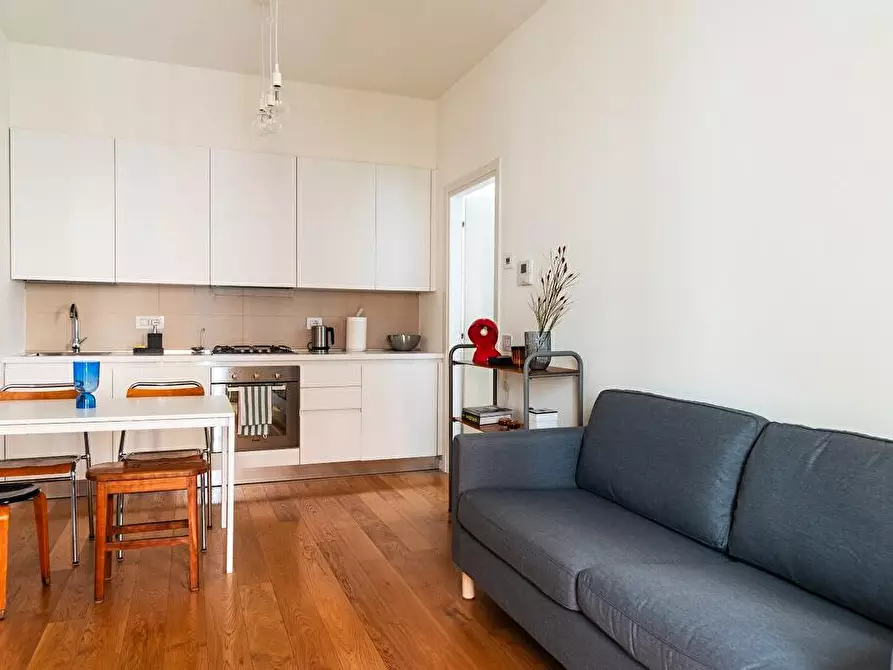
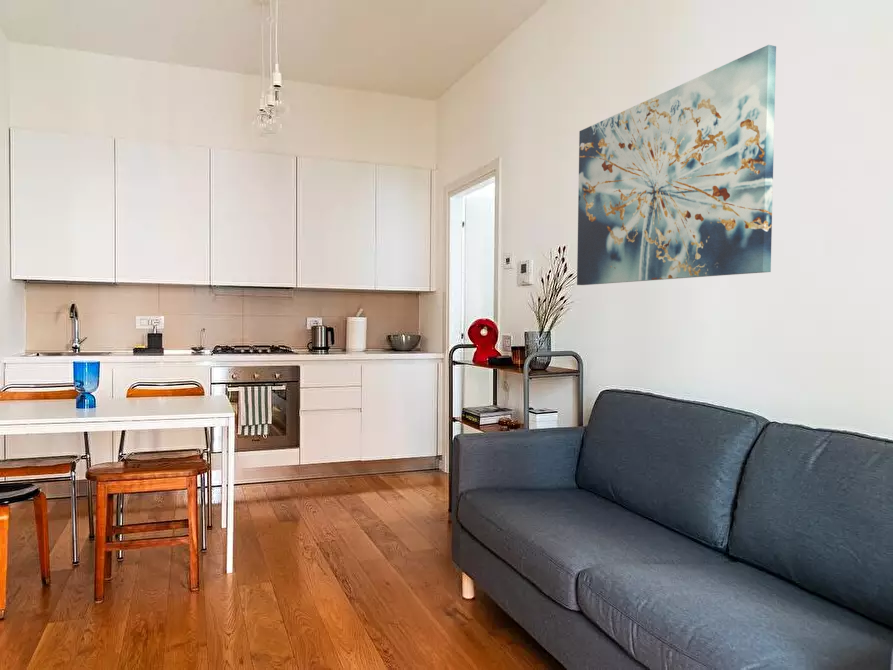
+ wall art [576,44,777,286]
